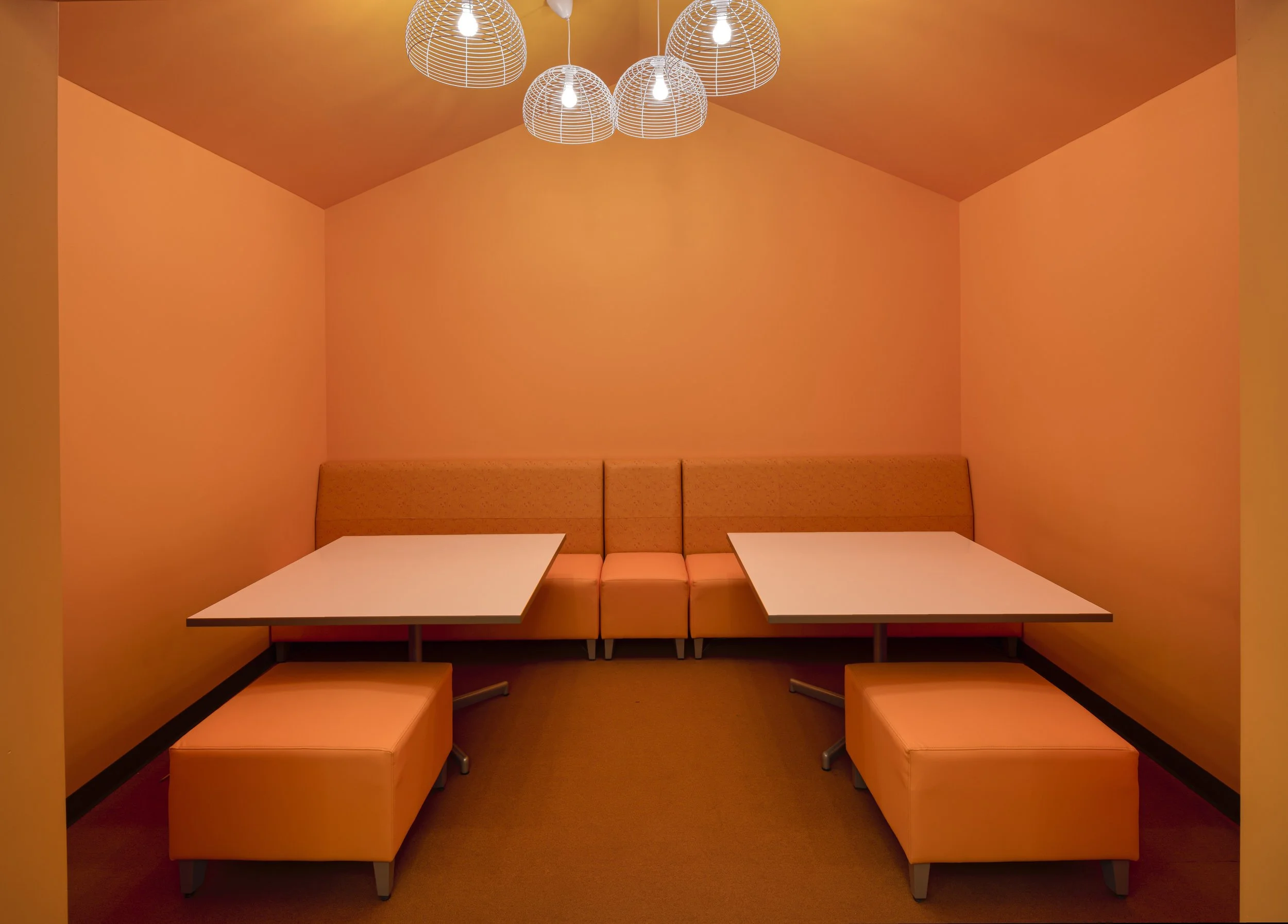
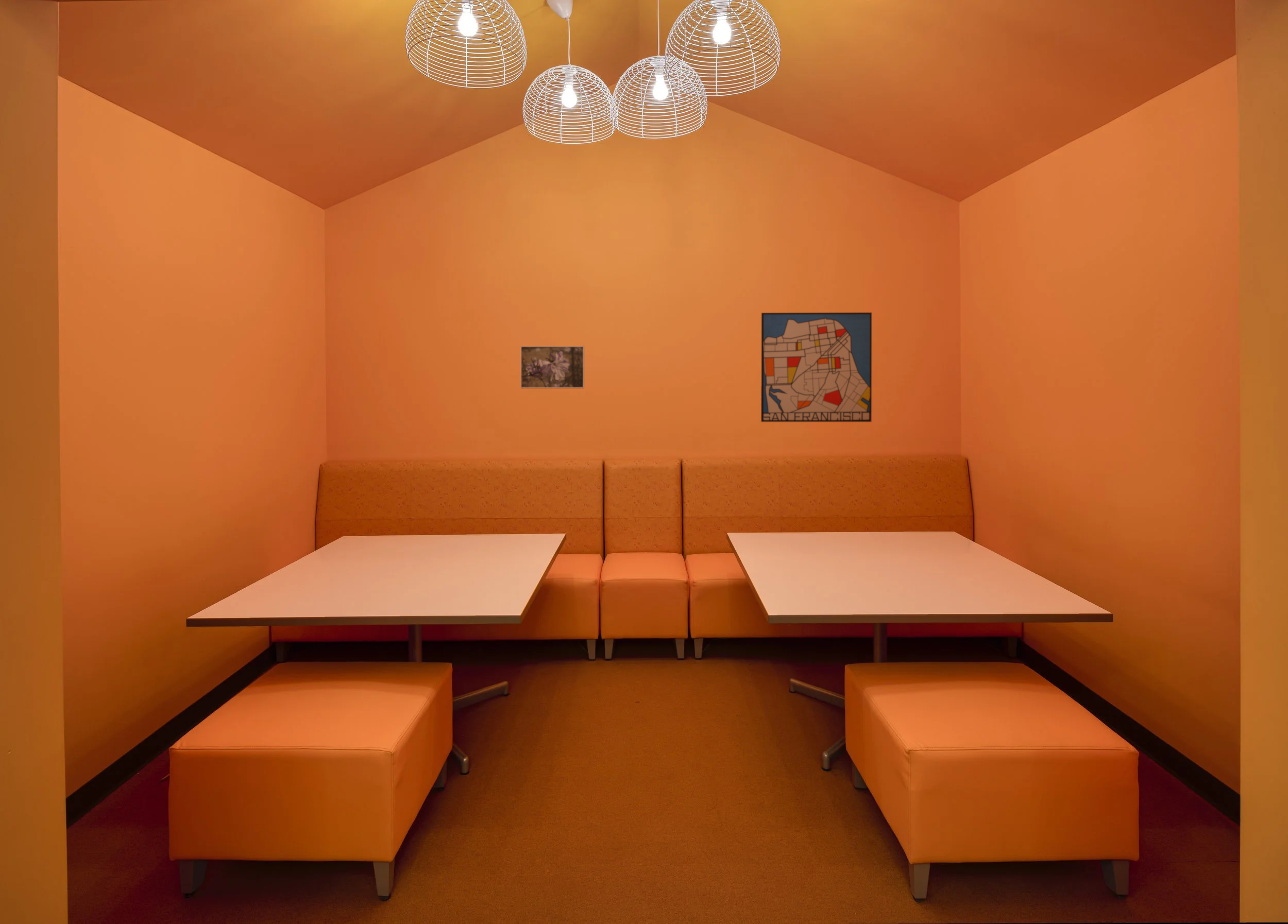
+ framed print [520,346,585,389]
+ wall art [760,312,872,422]
